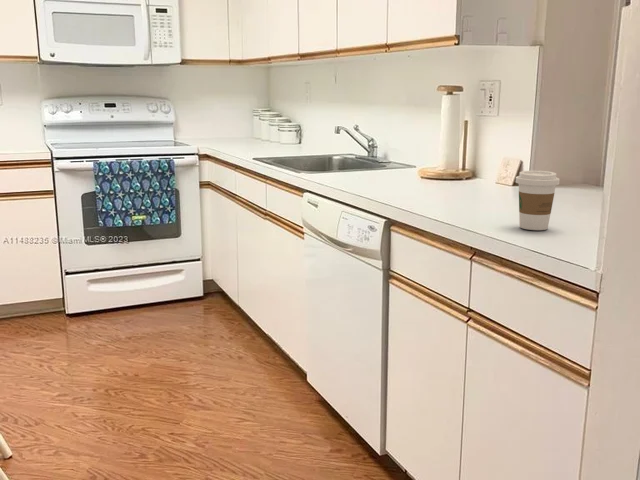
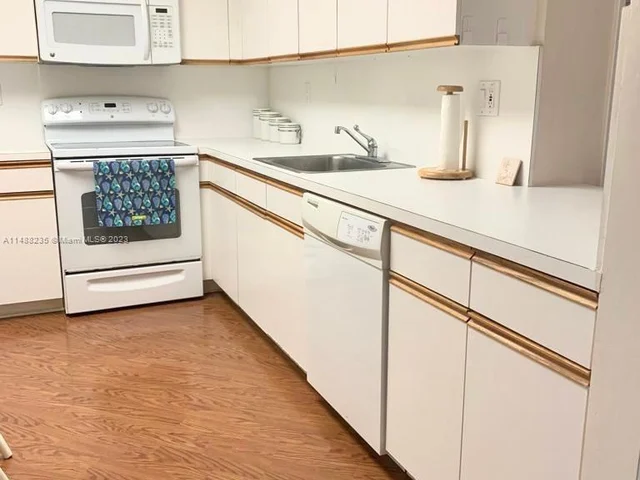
- coffee cup [515,170,560,231]
